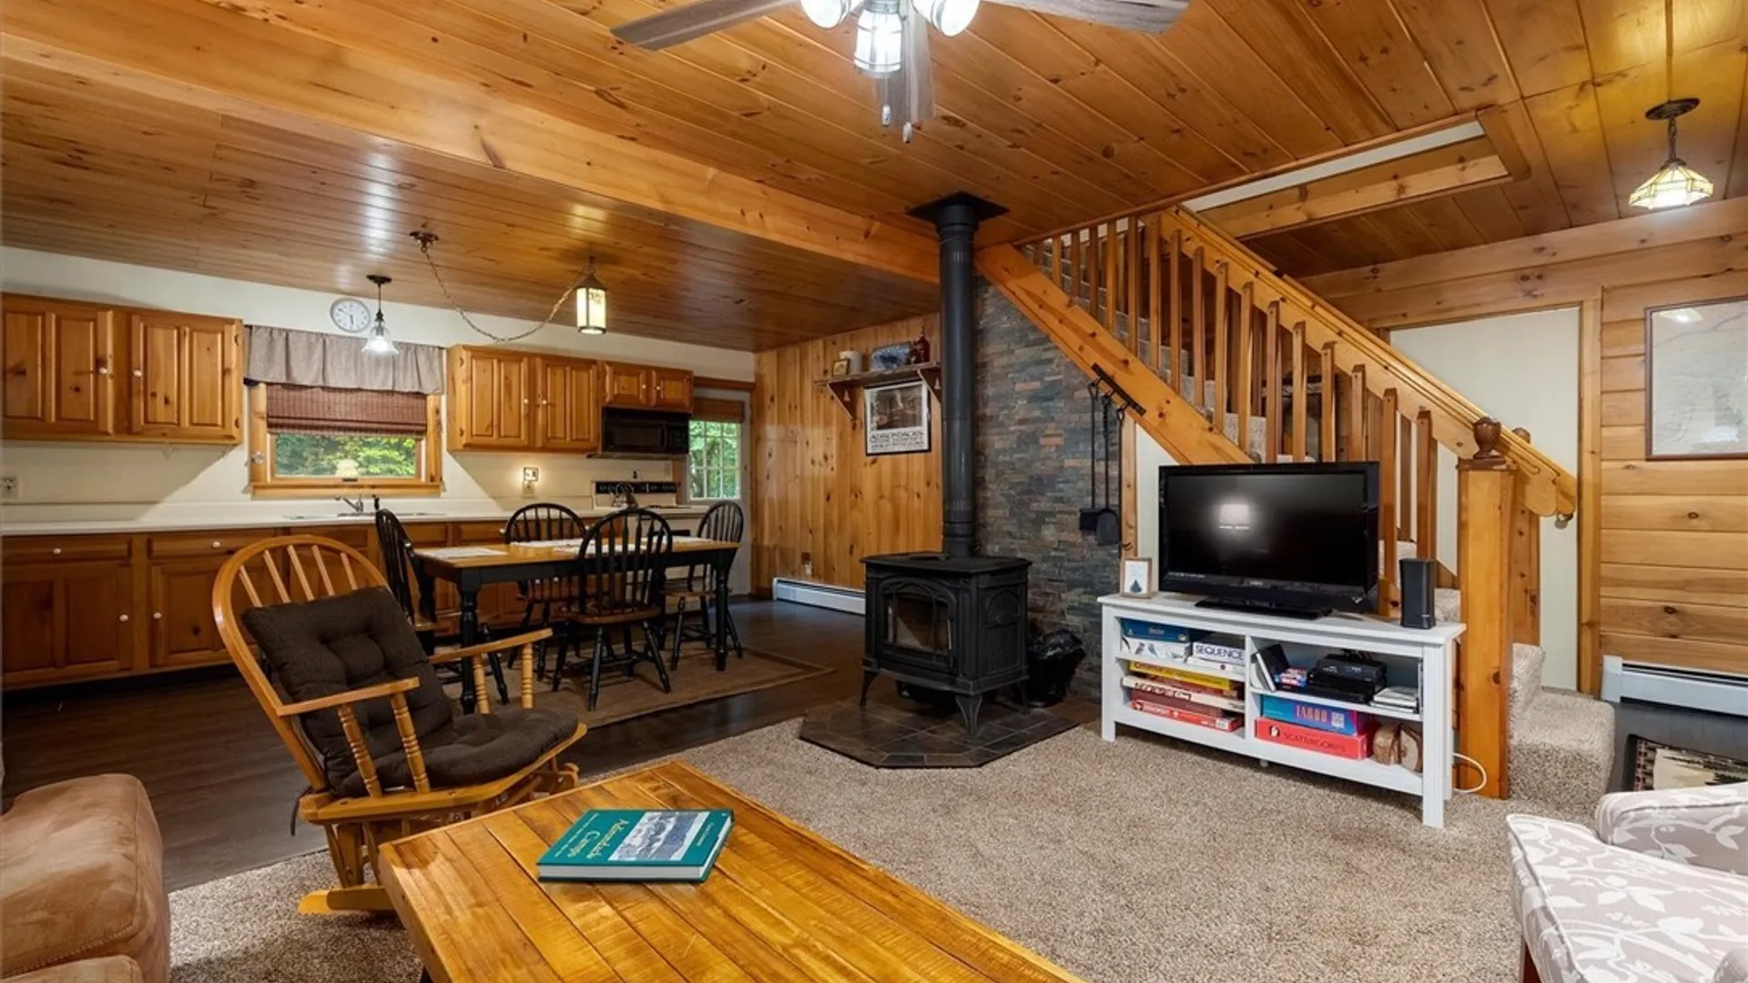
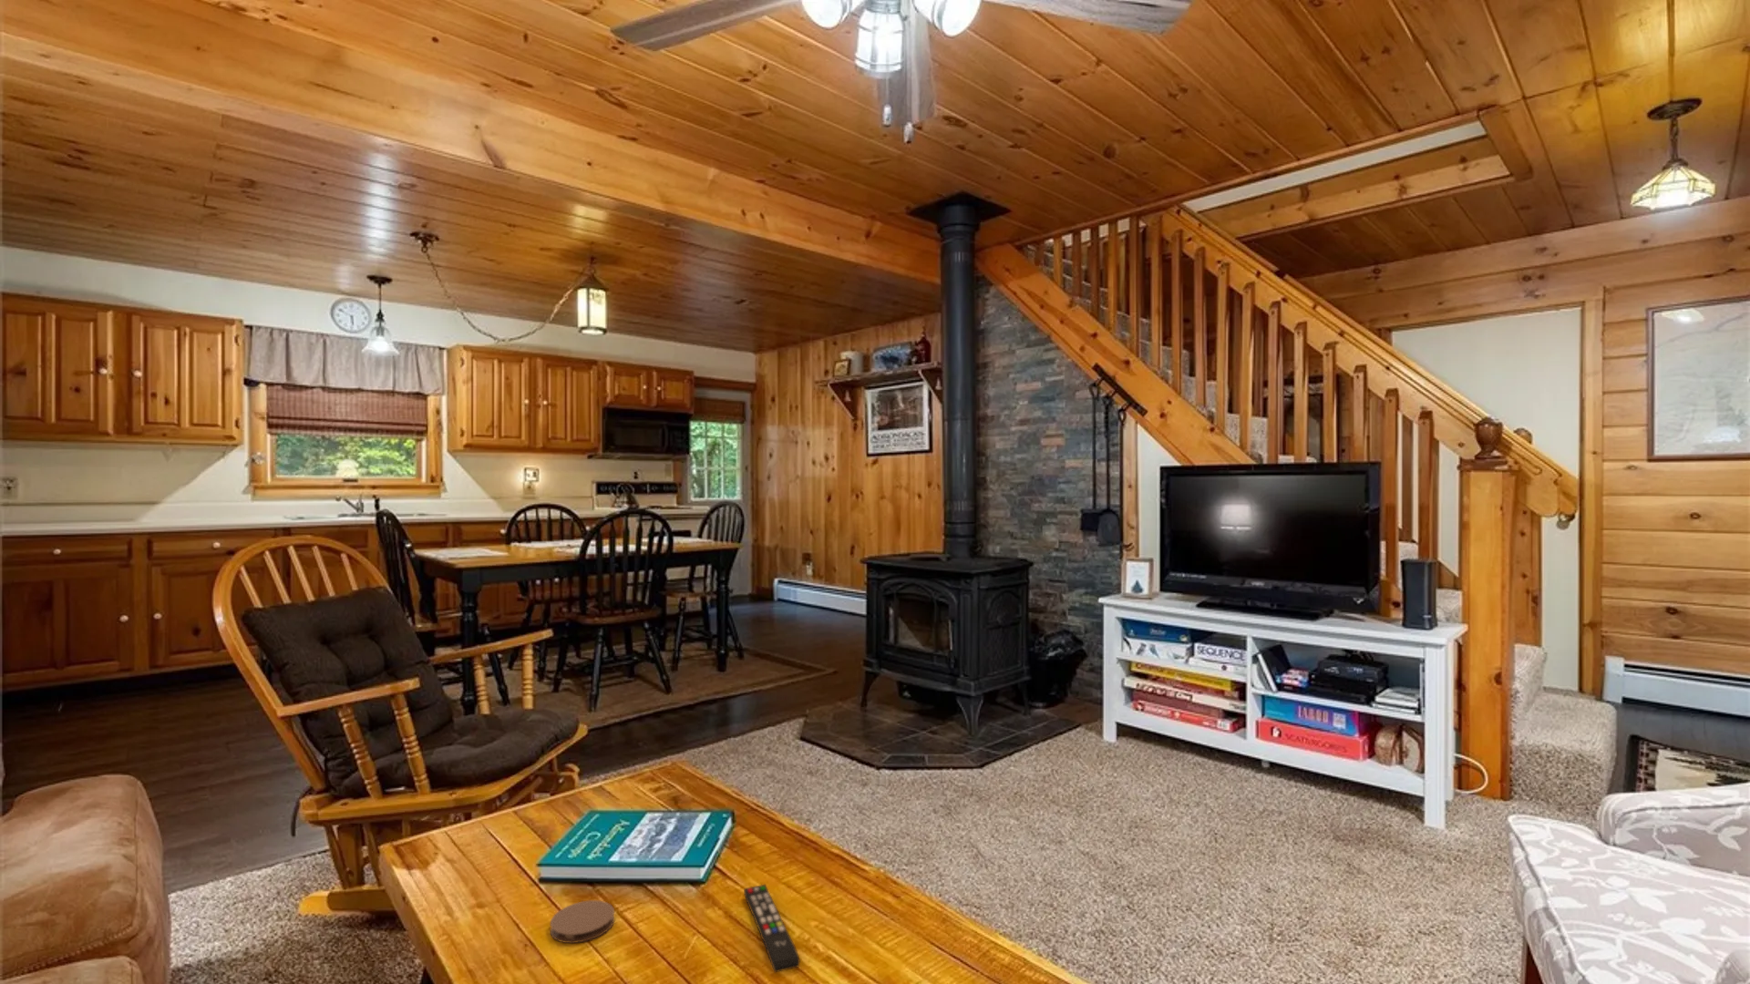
+ coaster [549,899,615,944]
+ remote control [743,884,802,973]
